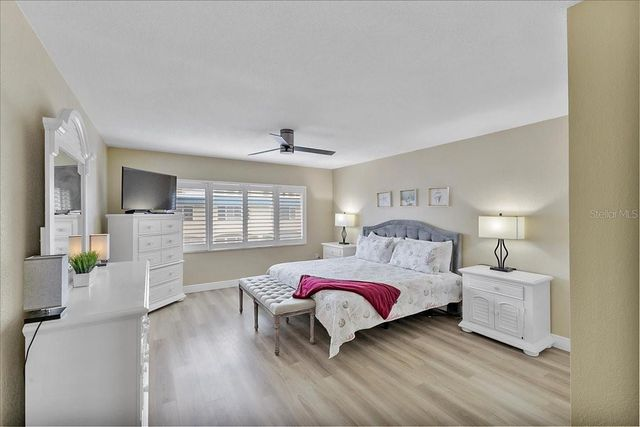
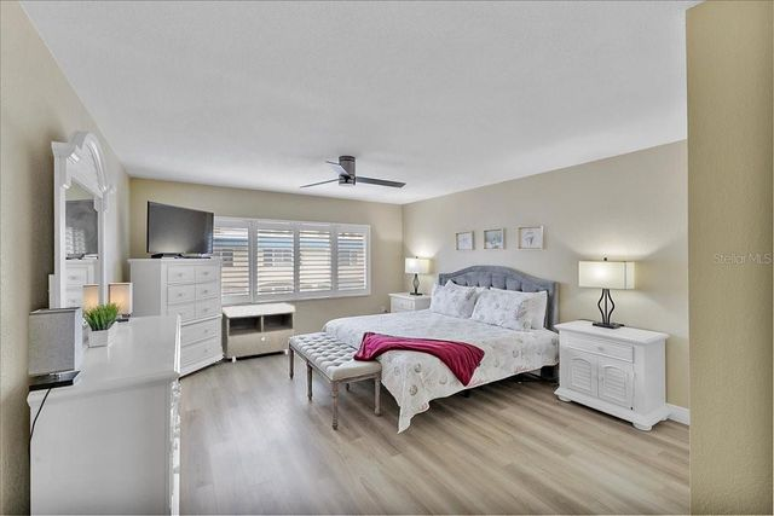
+ storage bench [220,302,296,363]
